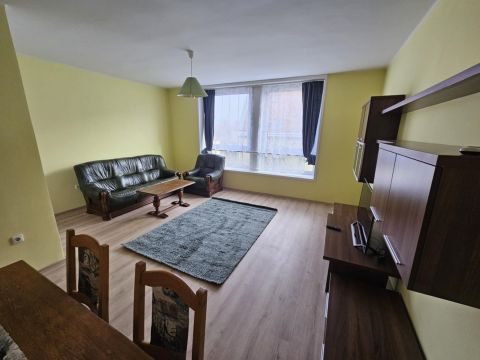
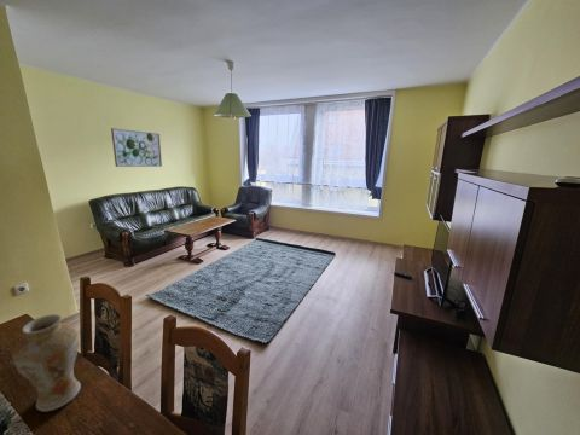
+ wall art [110,127,163,168]
+ vase [11,313,82,413]
